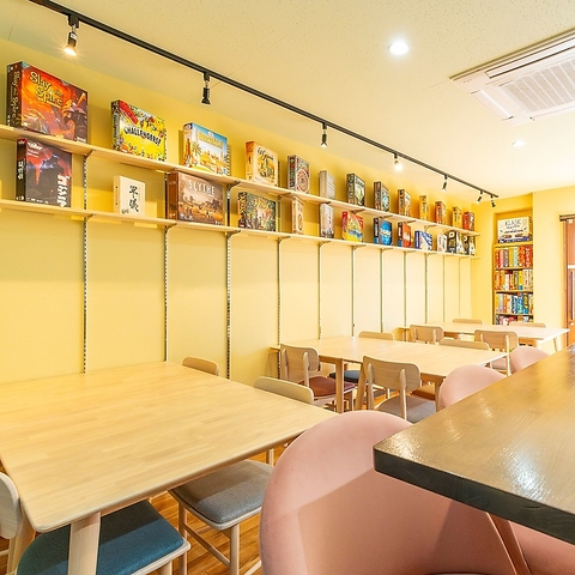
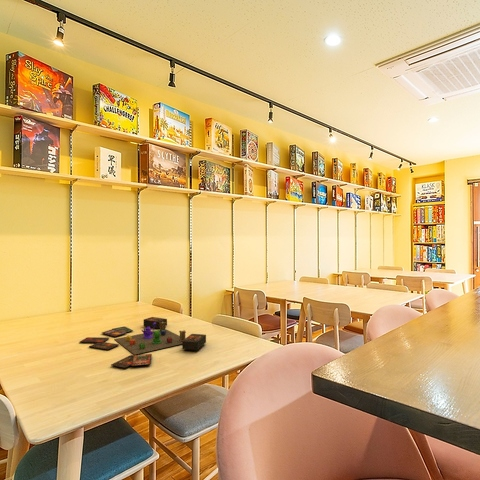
+ board game [79,316,207,369]
